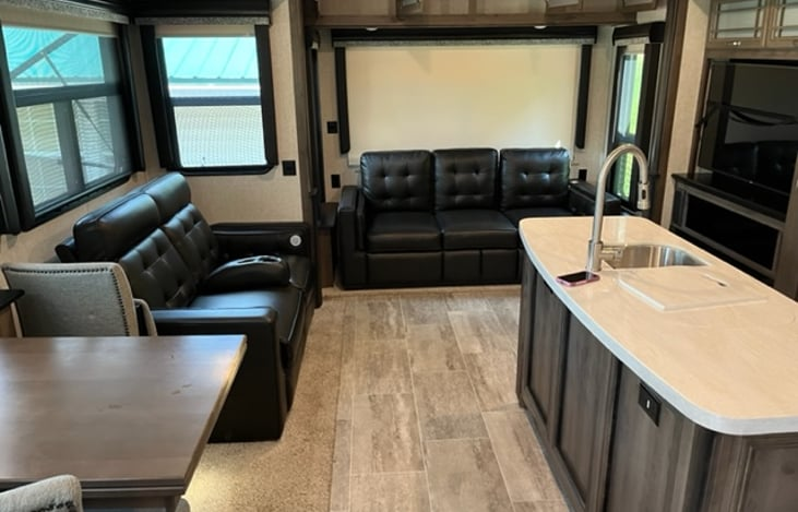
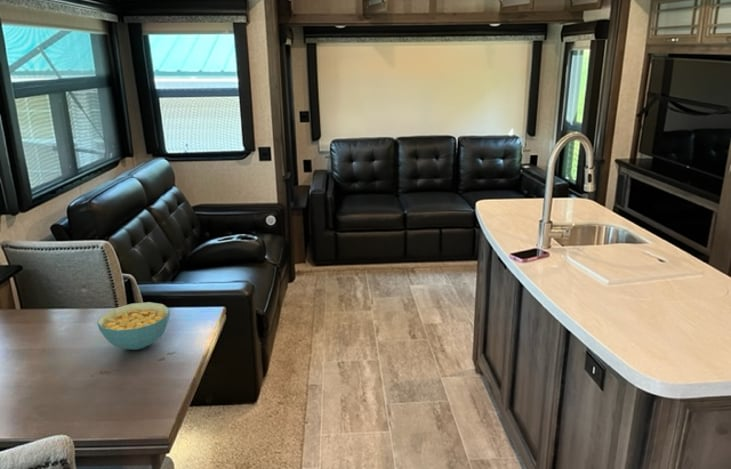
+ cereal bowl [96,301,171,351]
